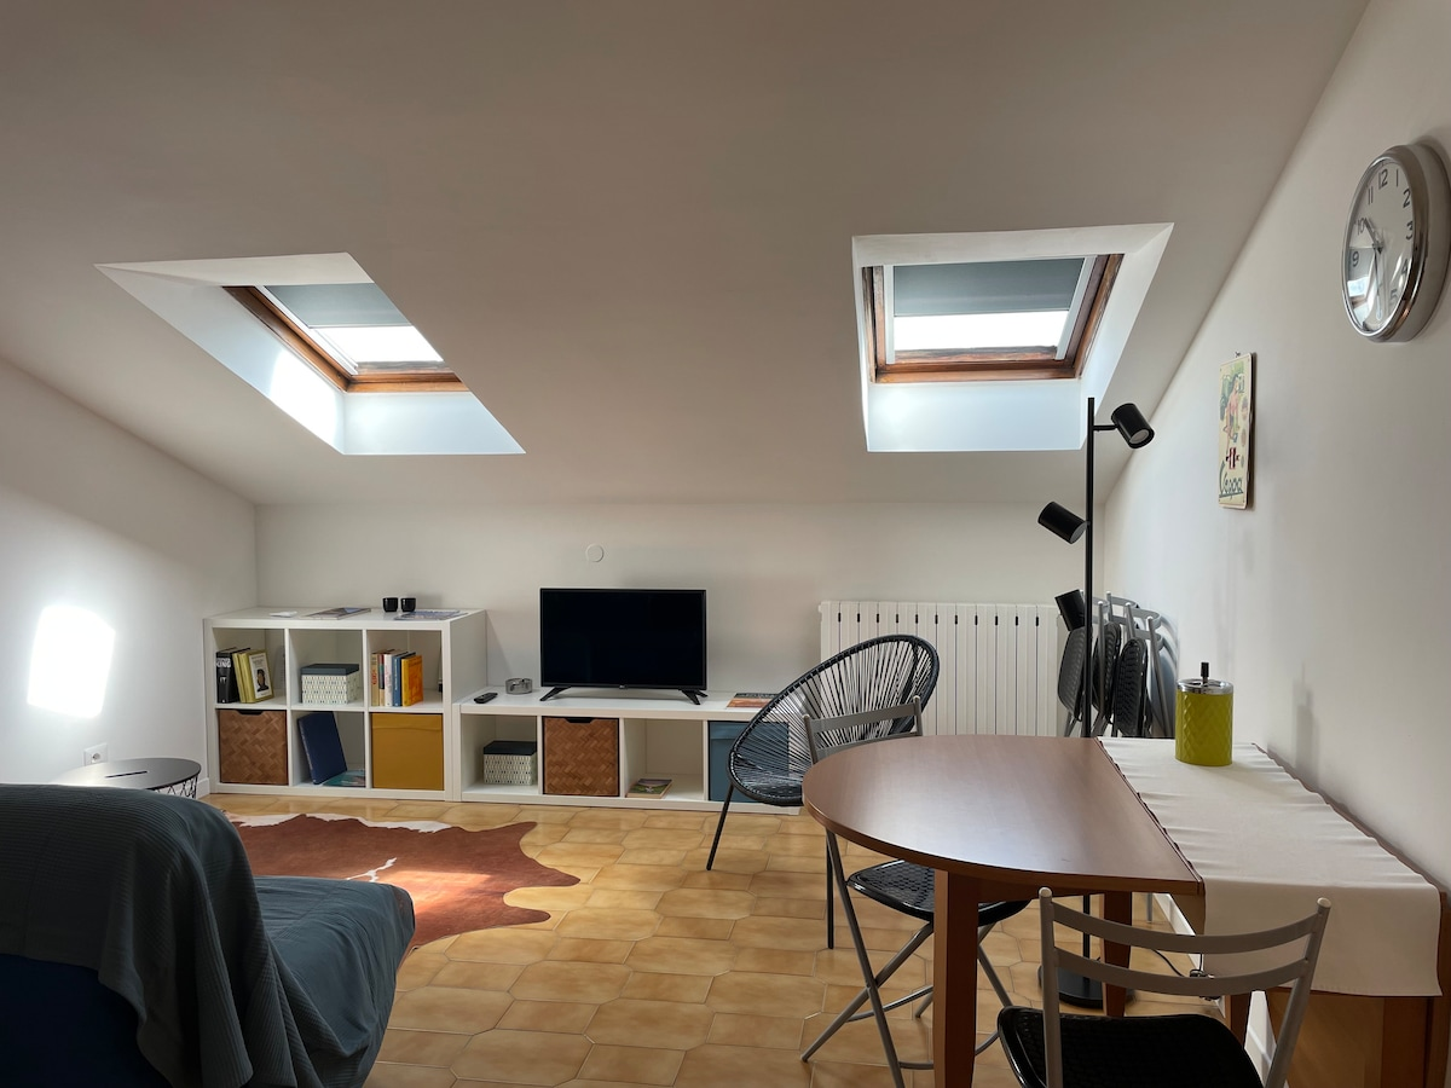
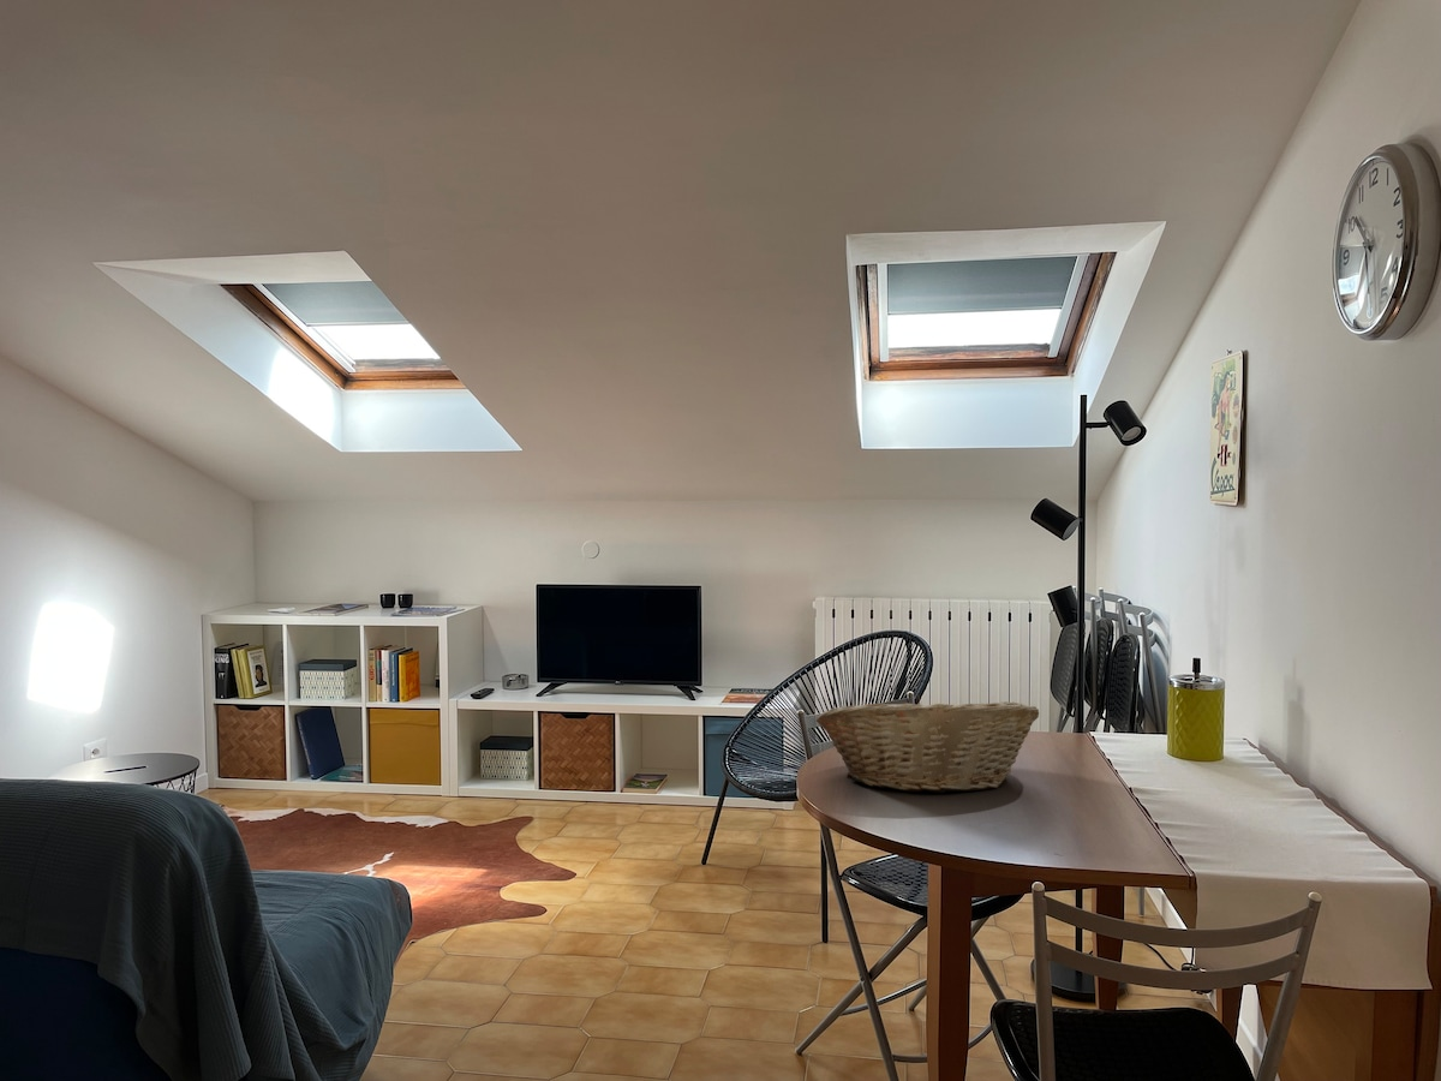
+ fruit basket [815,694,1040,794]
